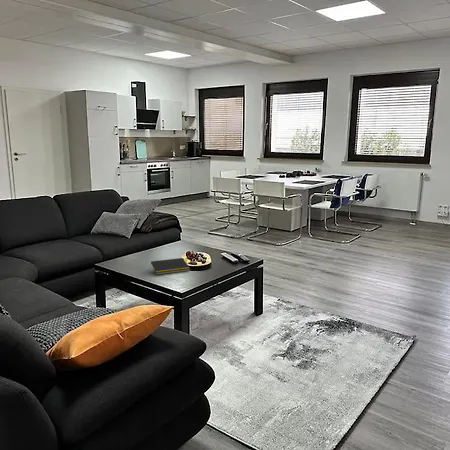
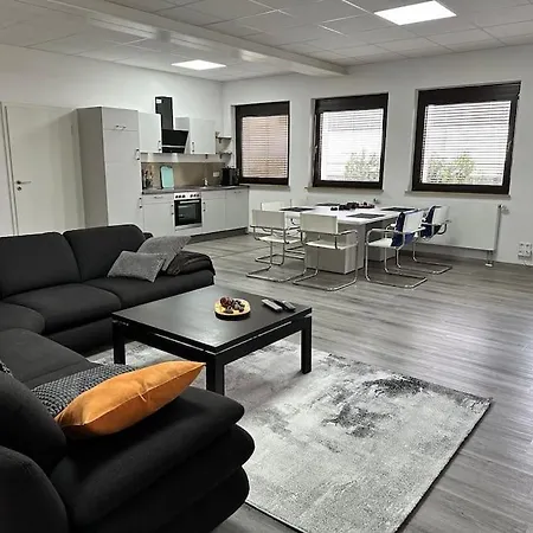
- notepad [149,257,191,276]
